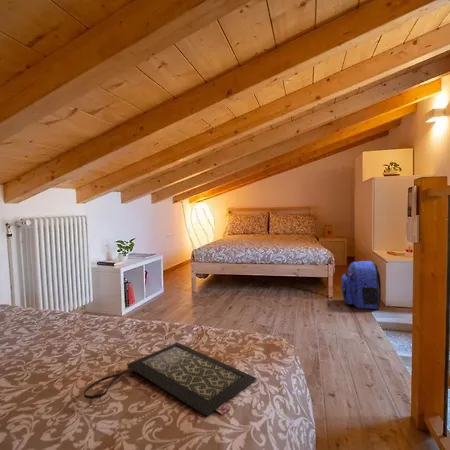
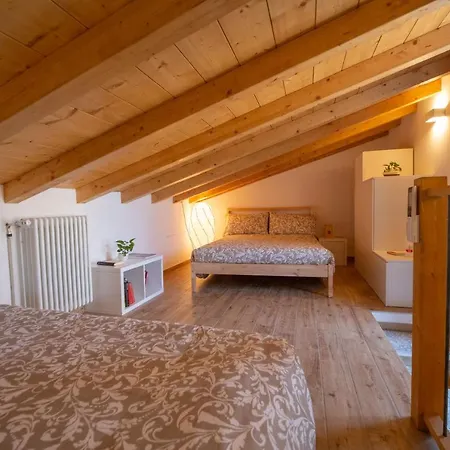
- clutch bag [83,341,258,417]
- backpack [340,260,382,310]
